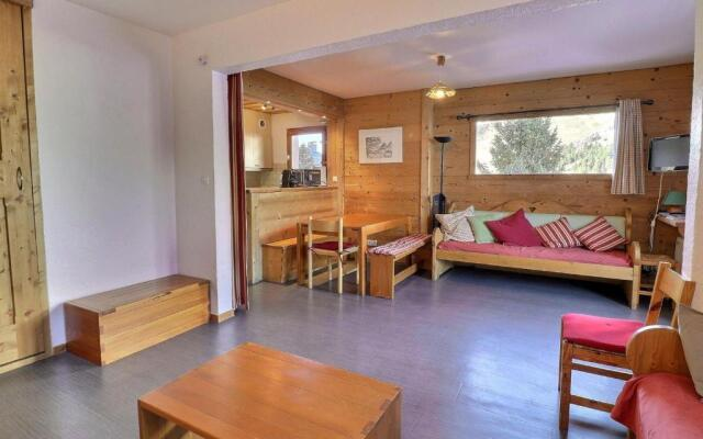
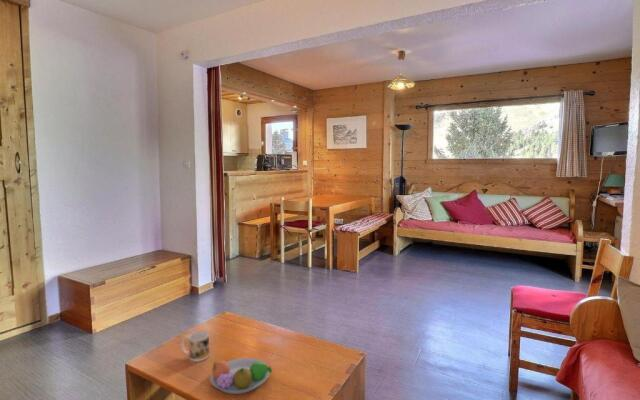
+ mug [180,330,210,363]
+ fruit bowl [209,357,273,395]
